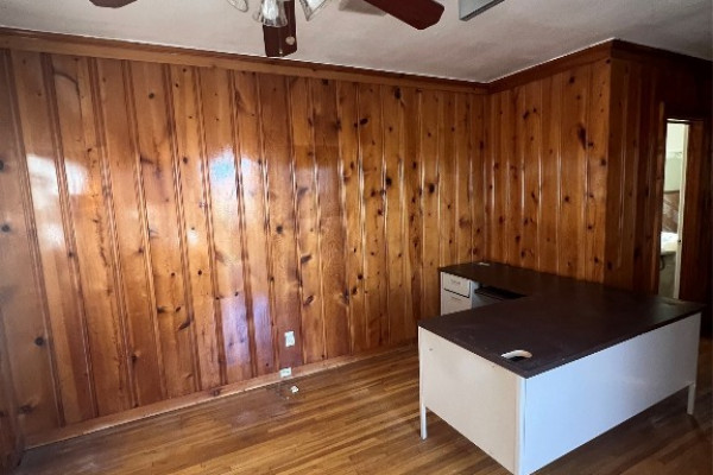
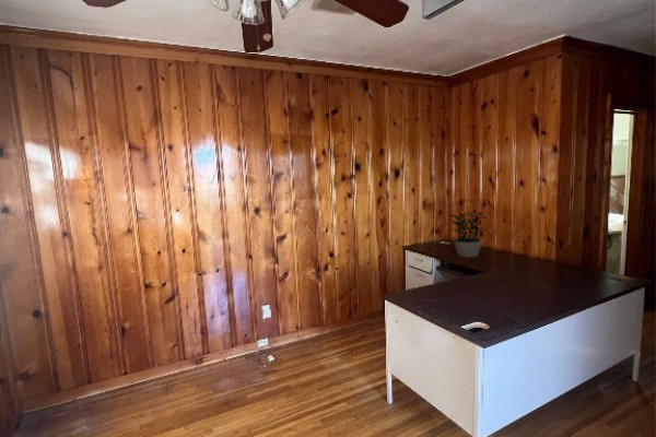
+ potted plant [449,209,488,258]
